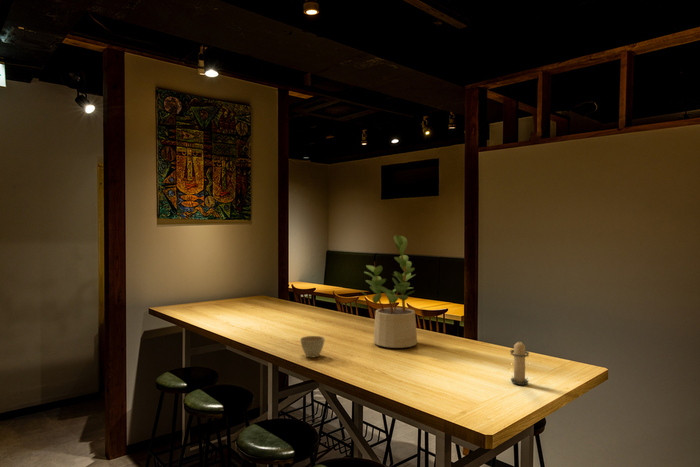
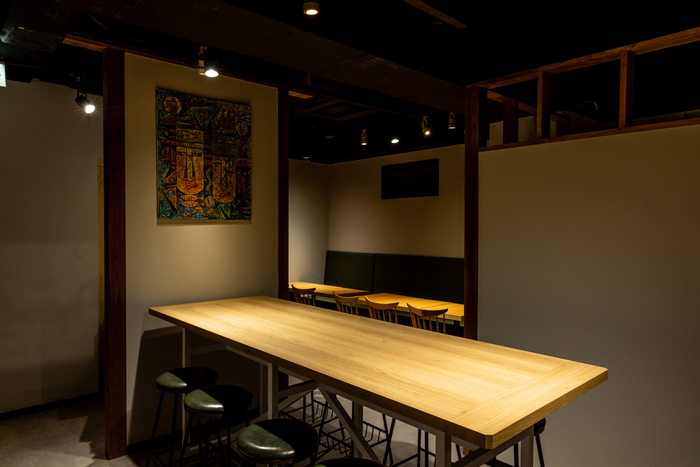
- candle [509,338,530,386]
- flower pot [299,335,326,358]
- potted plant [359,234,418,349]
